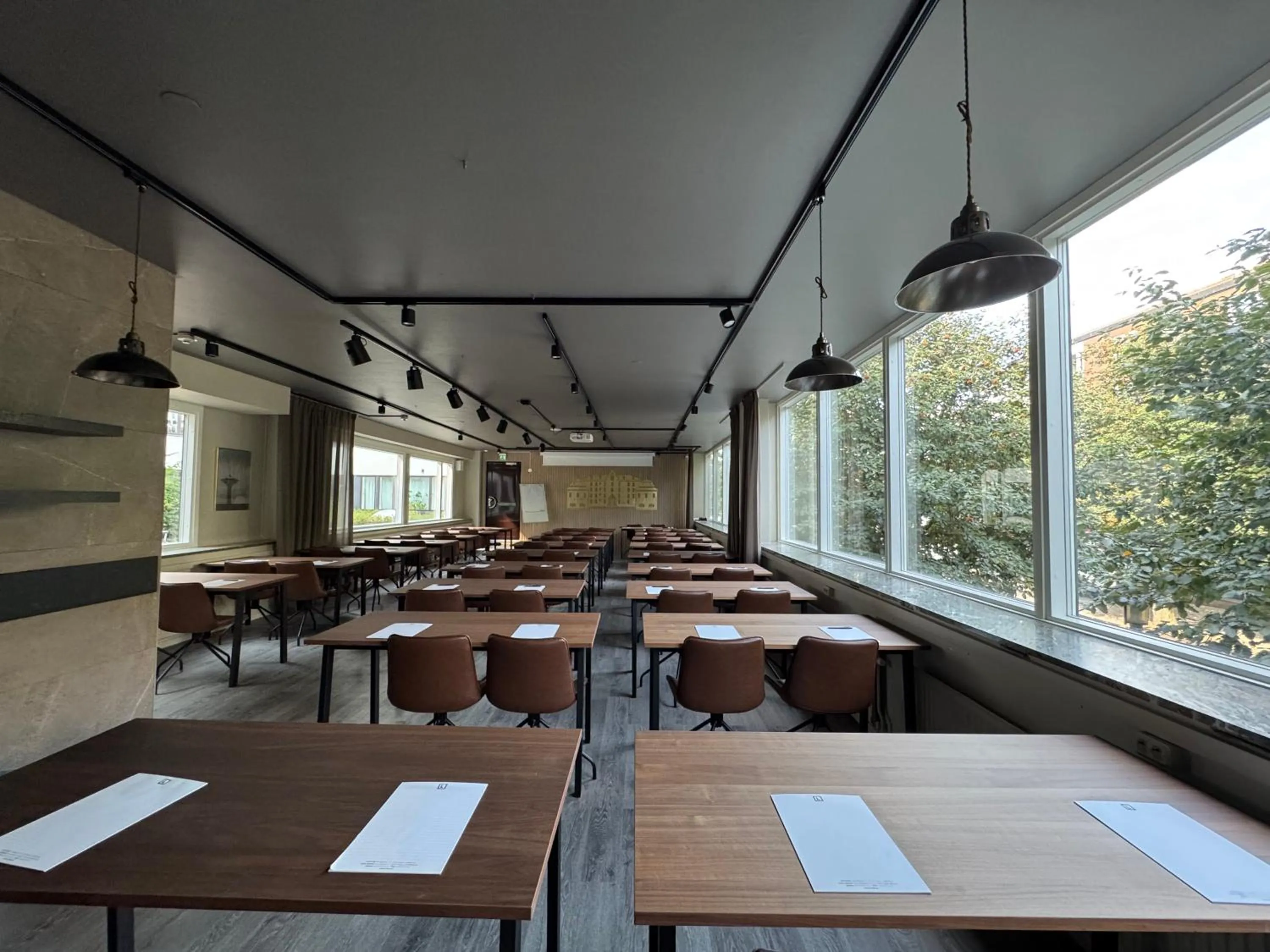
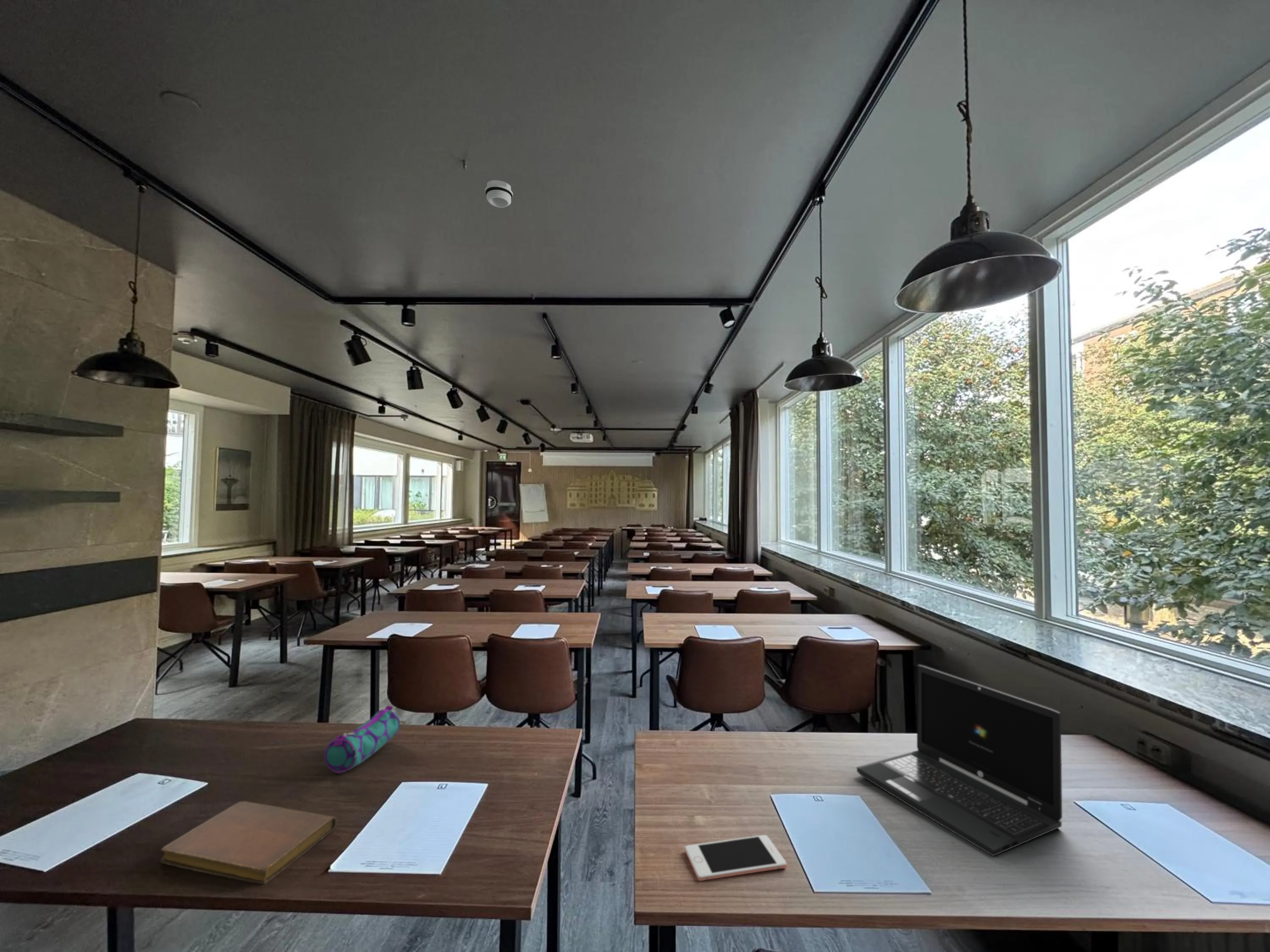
+ pencil case [324,705,400,774]
+ cell phone [685,834,787,881]
+ smoke detector [485,180,514,208]
+ notebook [160,801,337,885]
+ laptop [856,664,1063,856]
